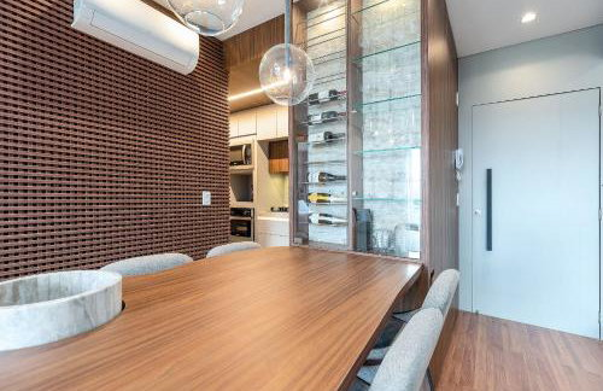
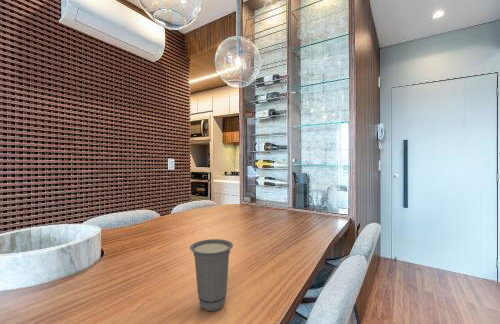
+ cup [189,238,234,312]
